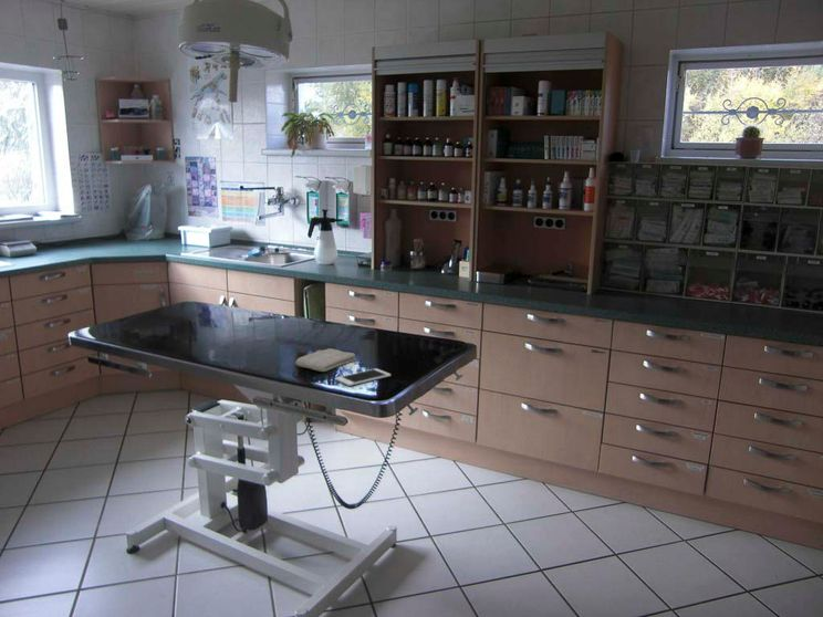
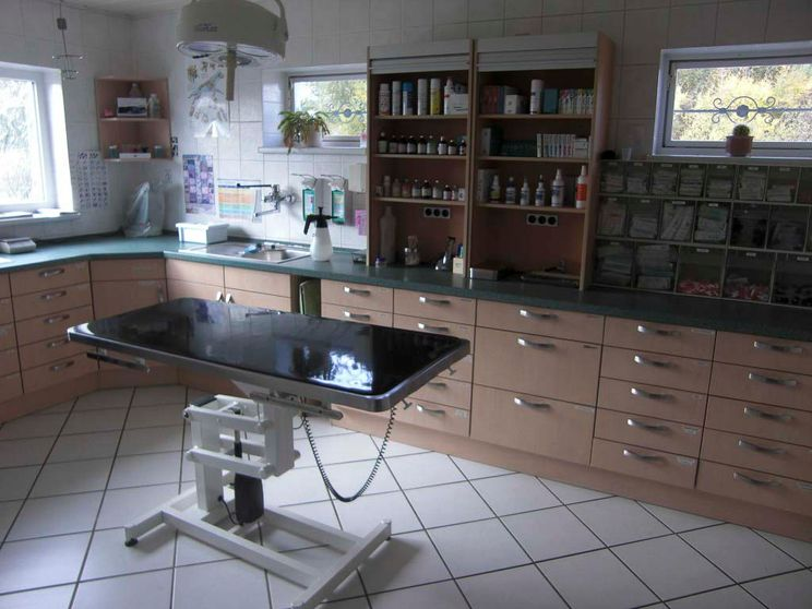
- cell phone [334,367,392,387]
- washcloth [294,347,356,373]
